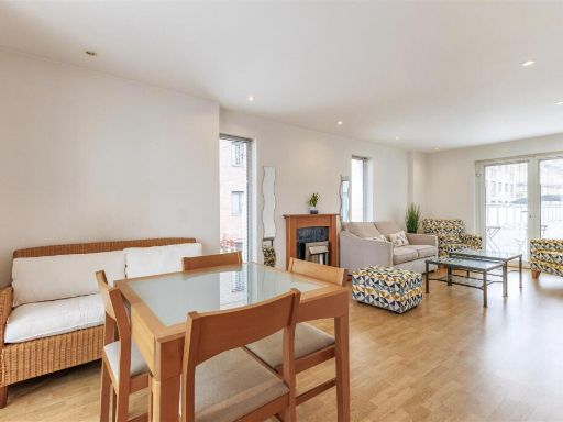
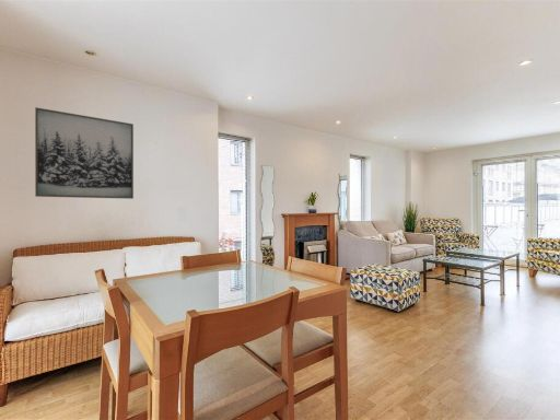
+ wall art [34,106,135,200]
